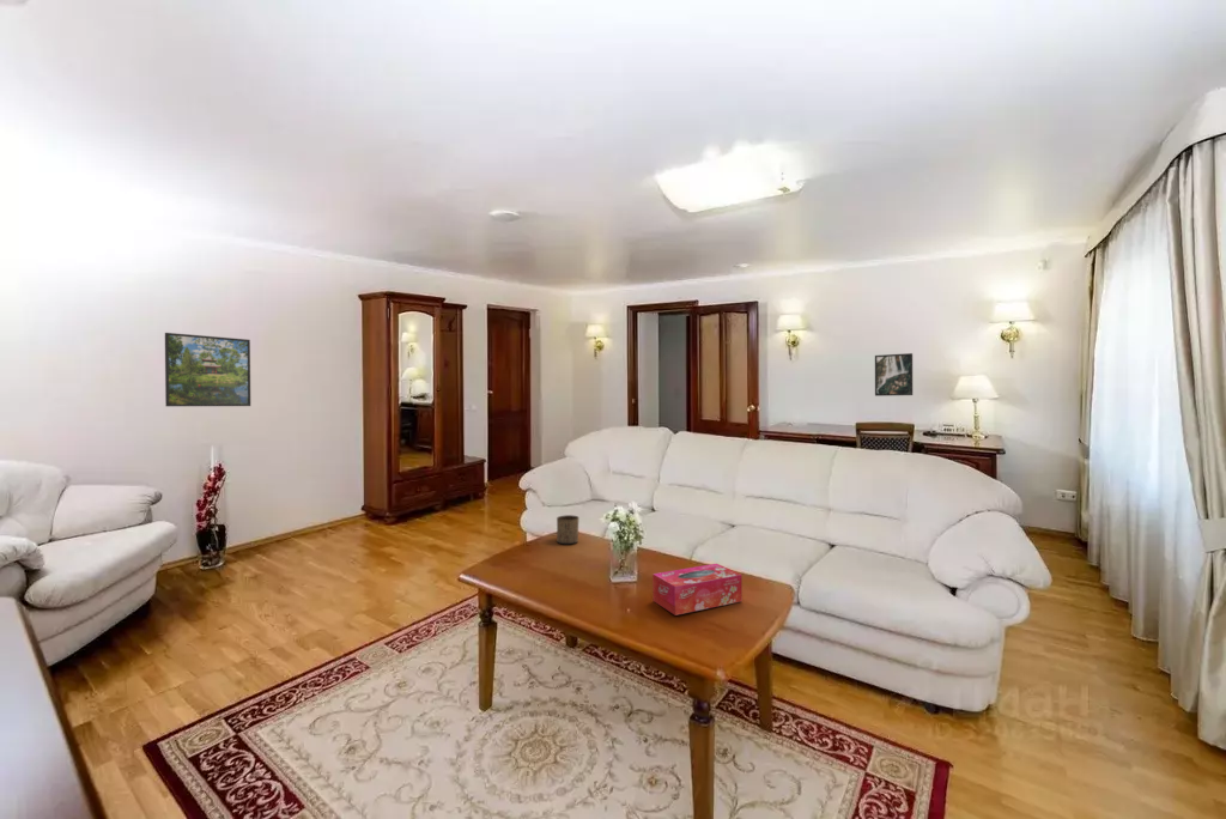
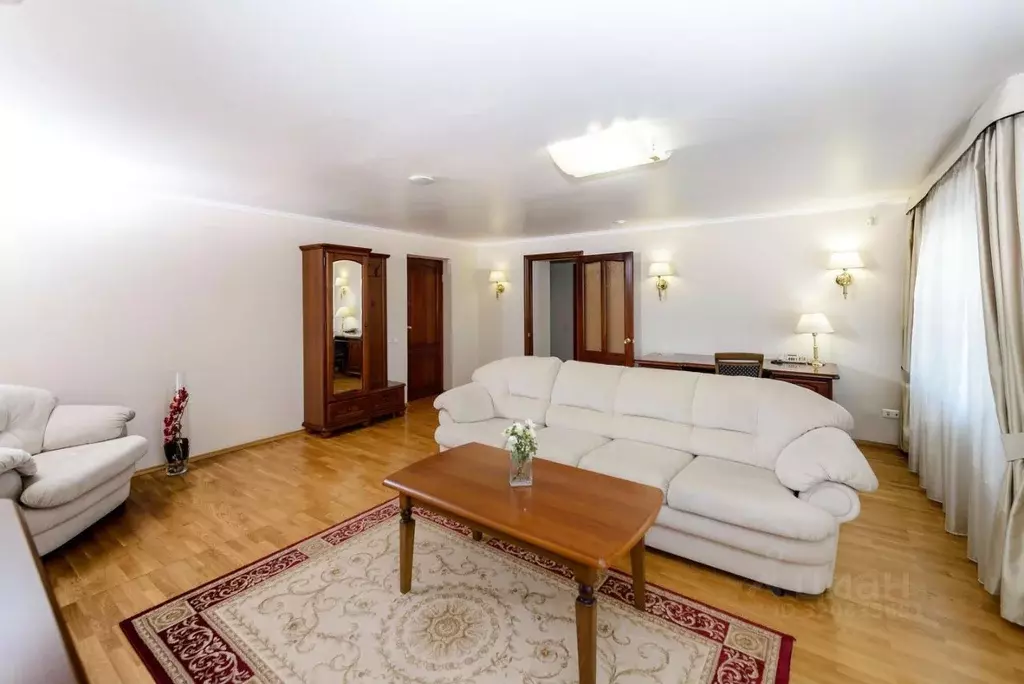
- tissue box [651,563,744,617]
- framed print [164,332,251,407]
- cup [556,514,581,545]
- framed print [874,352,914,398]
